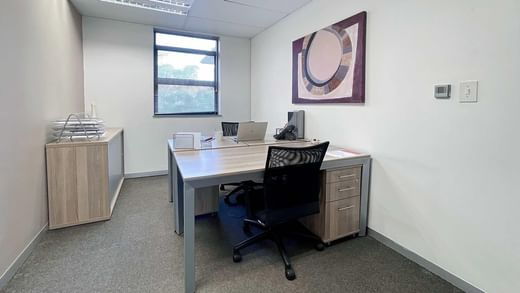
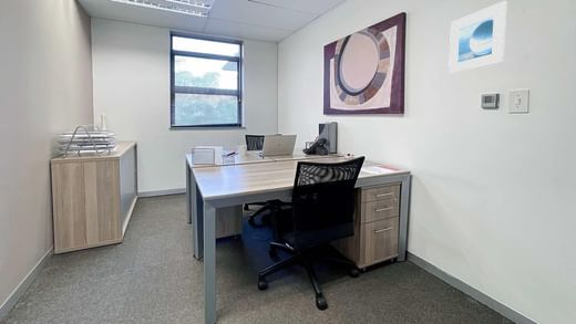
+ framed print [448,0,507,75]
